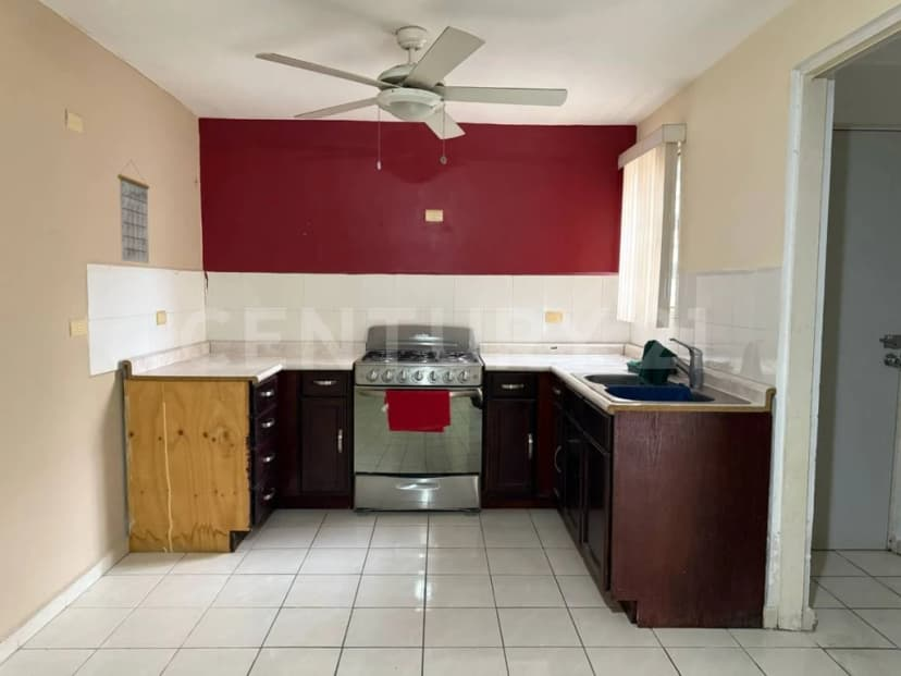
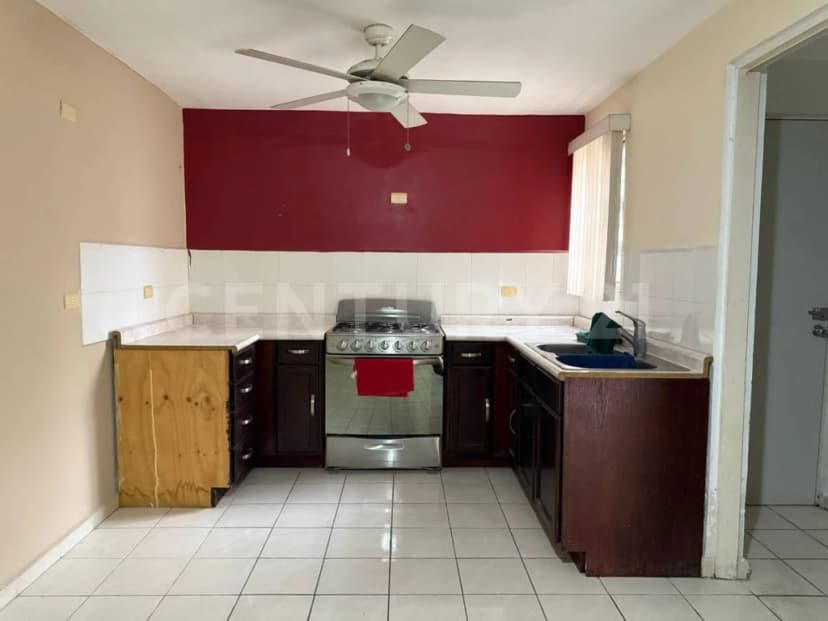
- calendar [116,160,150,265]
